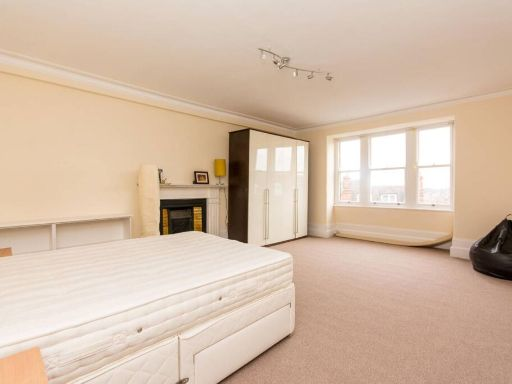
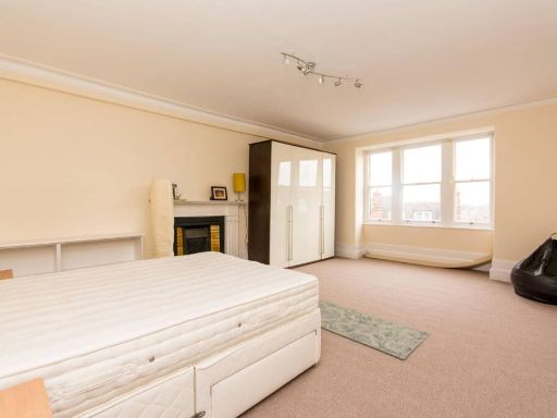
+ rug [318,298,432,360]
